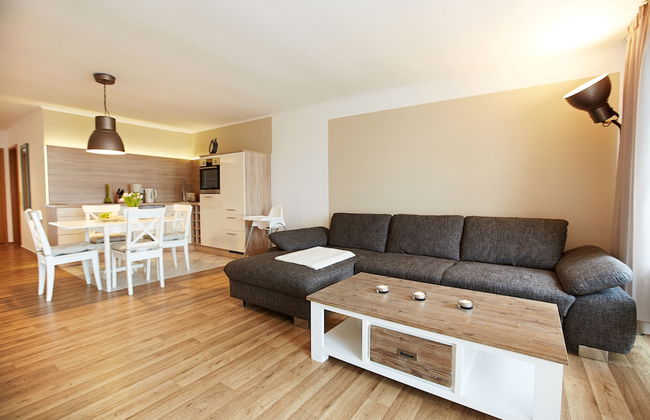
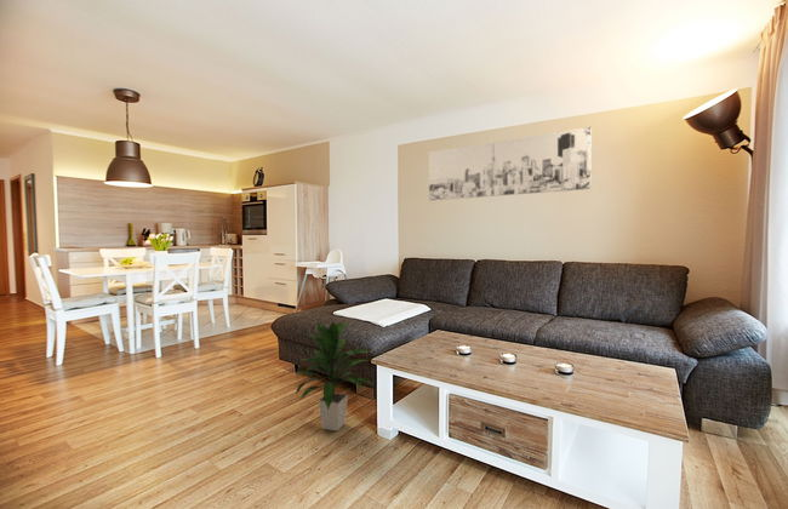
+ indoor plant [295,320,373,433]
+ wall art [428,126,593,202]
